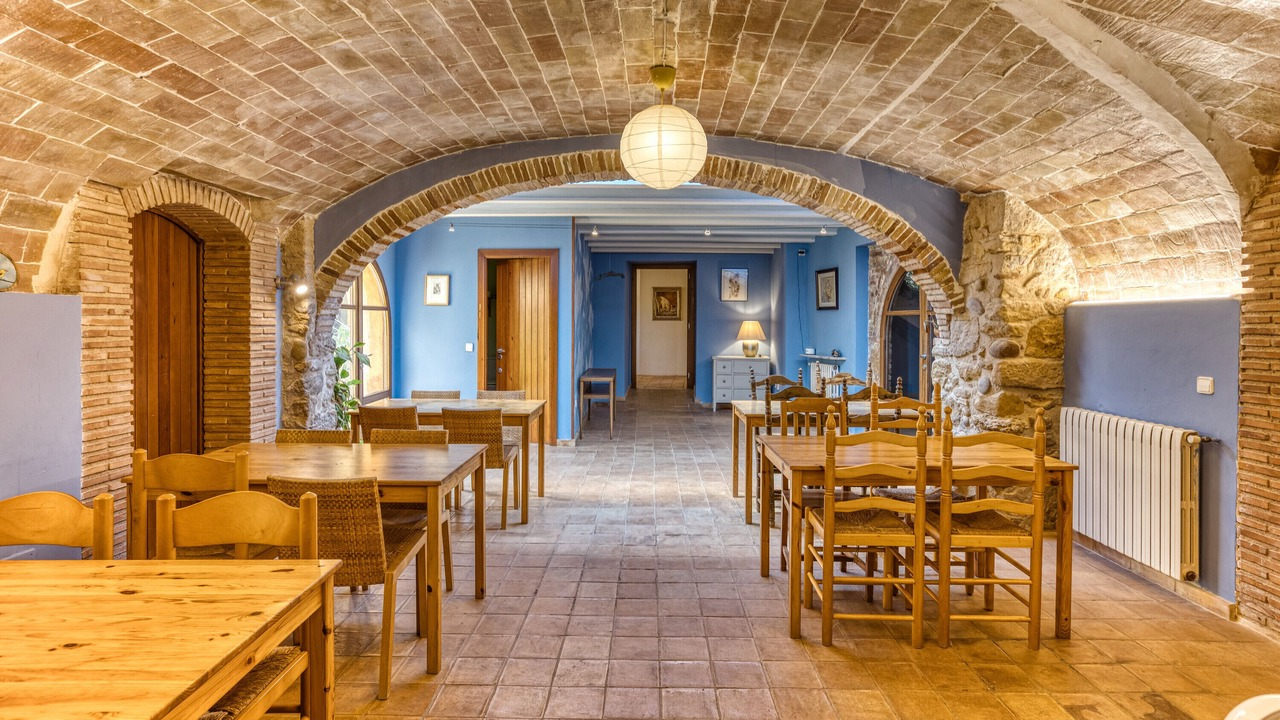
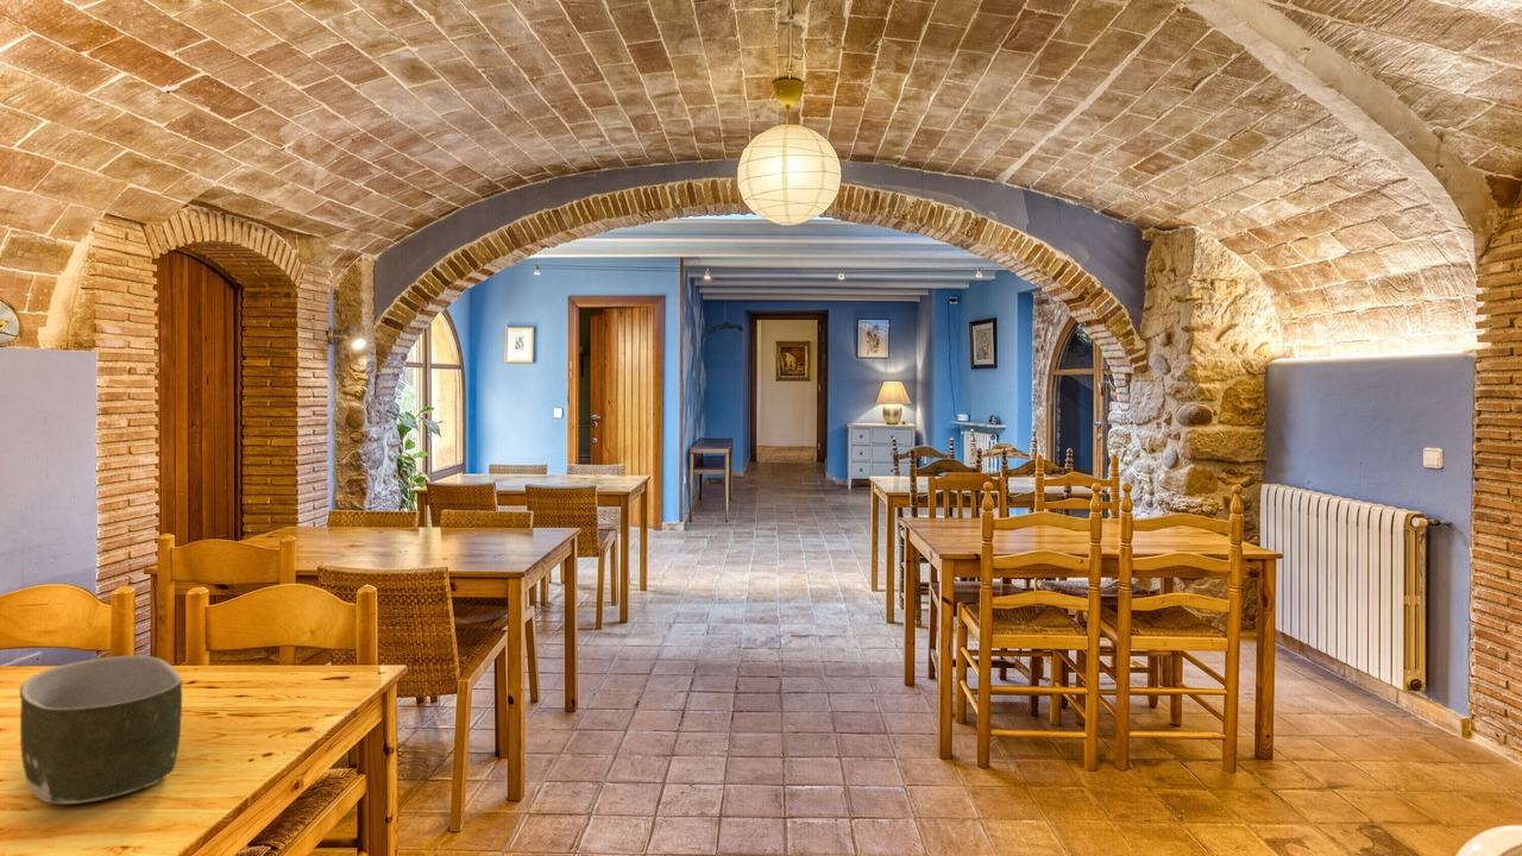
+ bowl [19,655,183,805]
